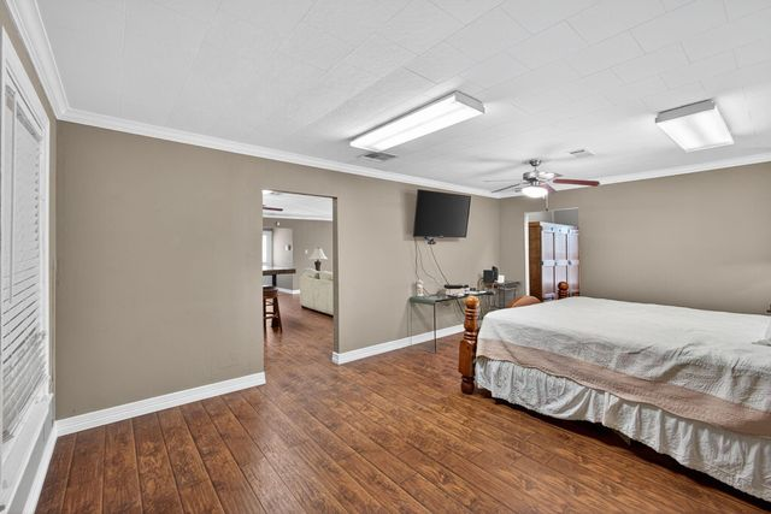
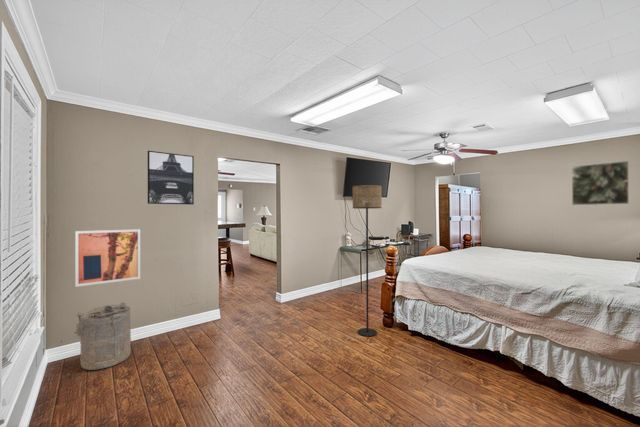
+ floor lamp [352,183,383,337]
+ wall art [146,150,195,206]
+ wall art [74,228,141,288]
+ laundry hamper [74,301,132,371]
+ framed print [571,160,630,206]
